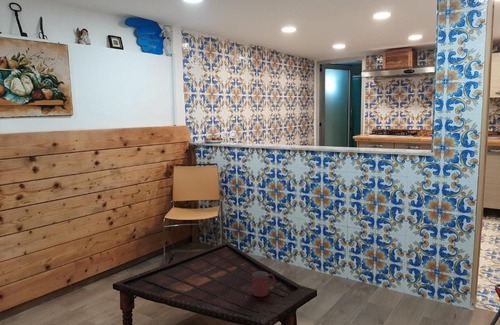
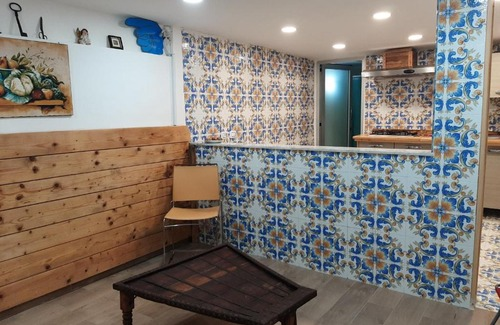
- mug [251,270,276,298]
